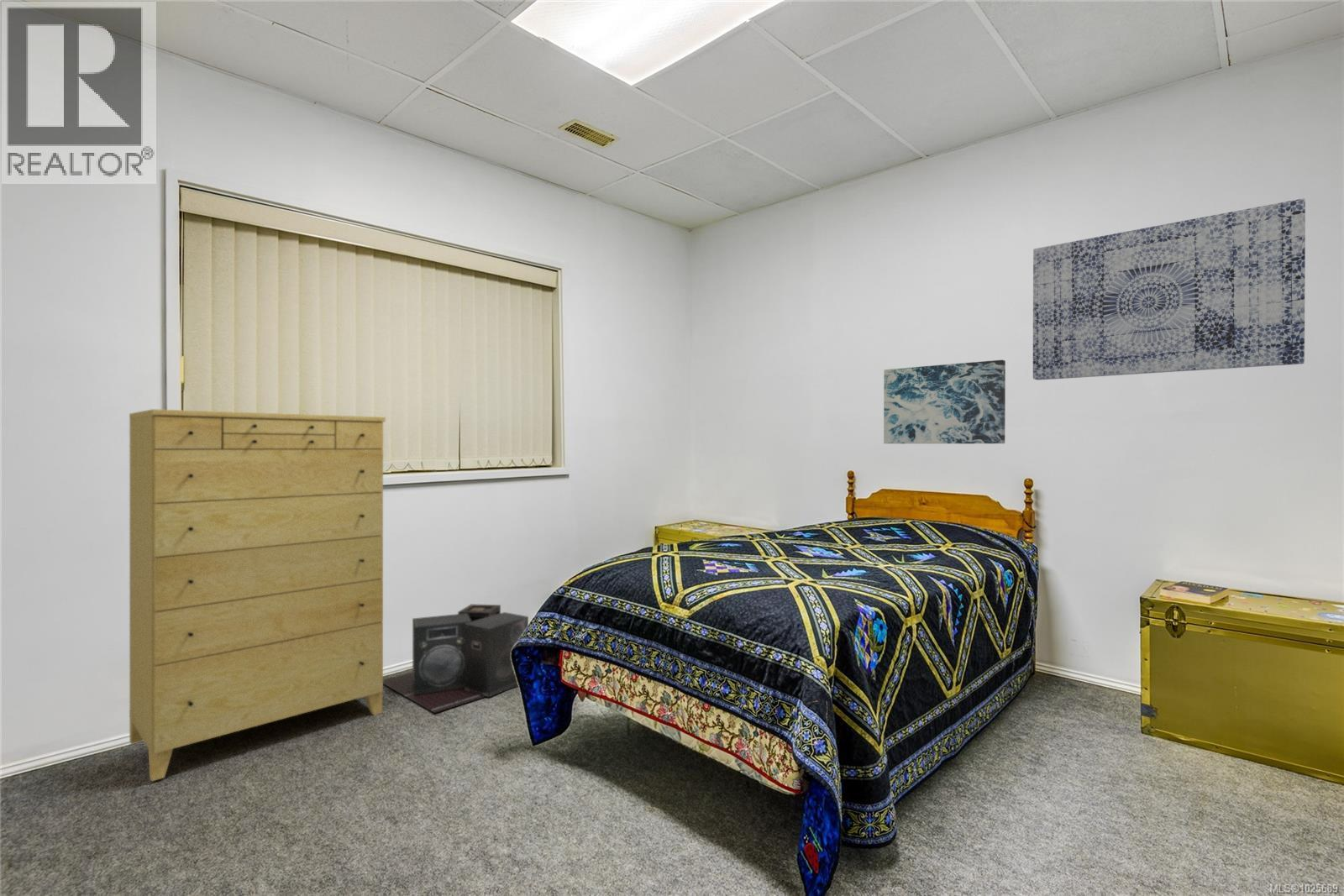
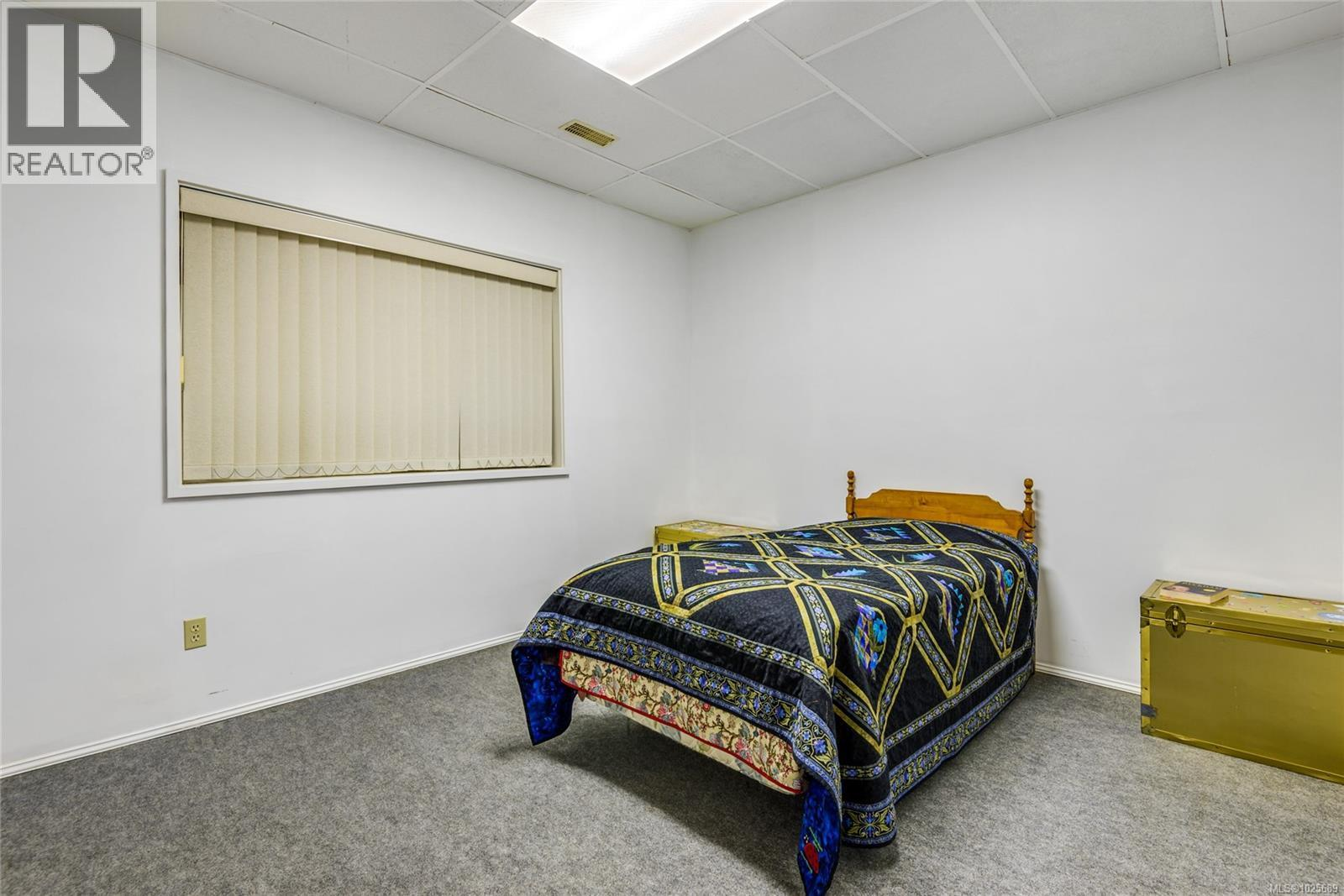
- wall art [883,359,1006,444]
- speaker [383,604,529,714]
- dresser [129,408,386,782]
- wall art [1032,197,1306,380]
